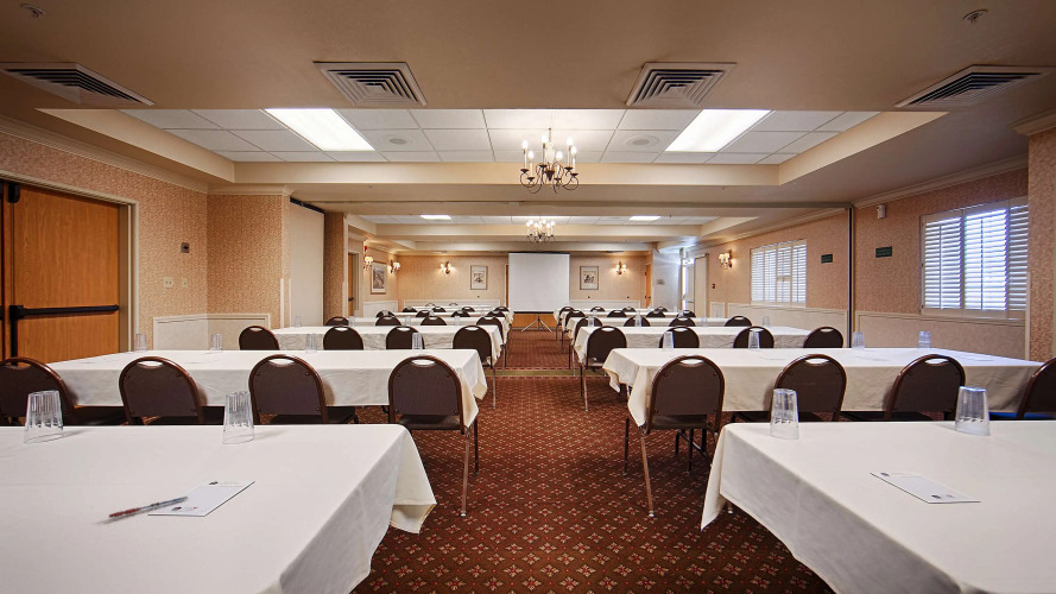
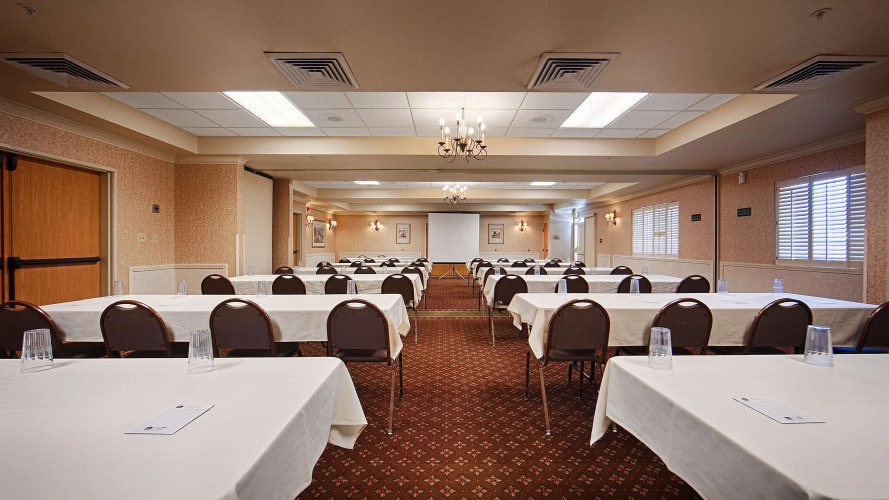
- pen [108,495,189,519]
